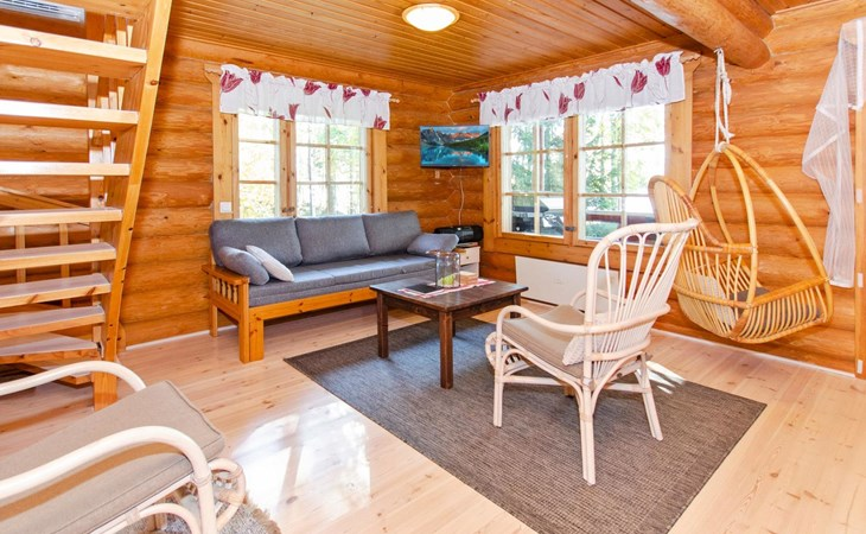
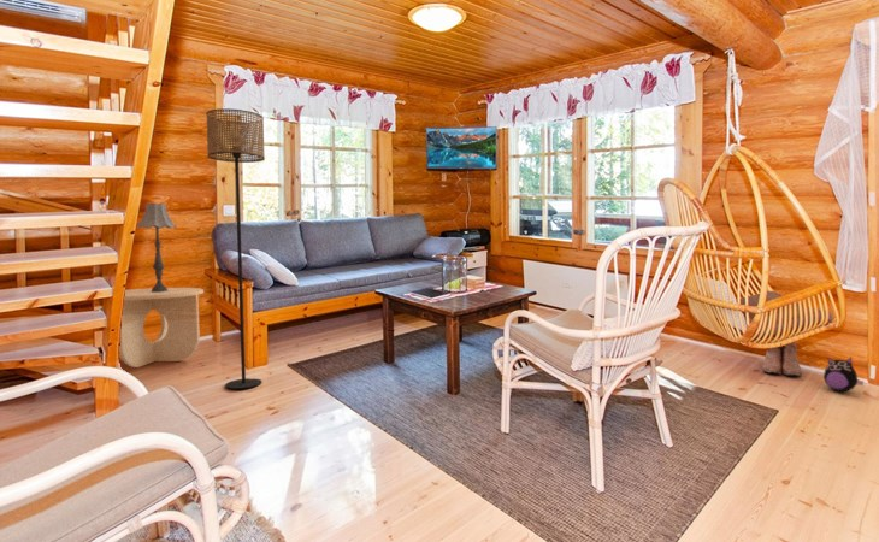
+ plush toy [822,357,865,393]
+ side table [118,287,205,369]
+ table lamp [136,202,177,293]
+ floor lamp [205,107,266,390]
+ boots [761,341,803,377]
